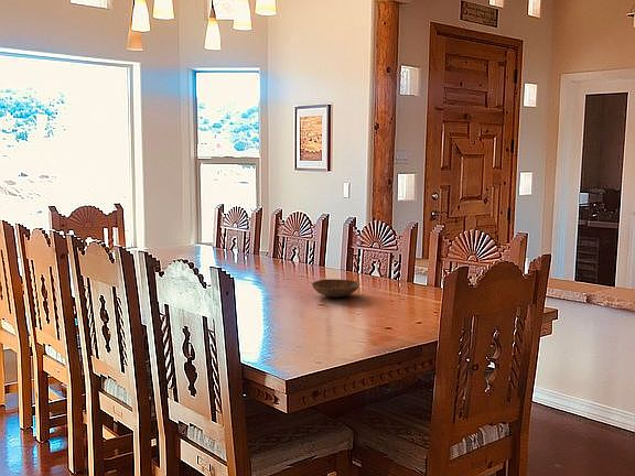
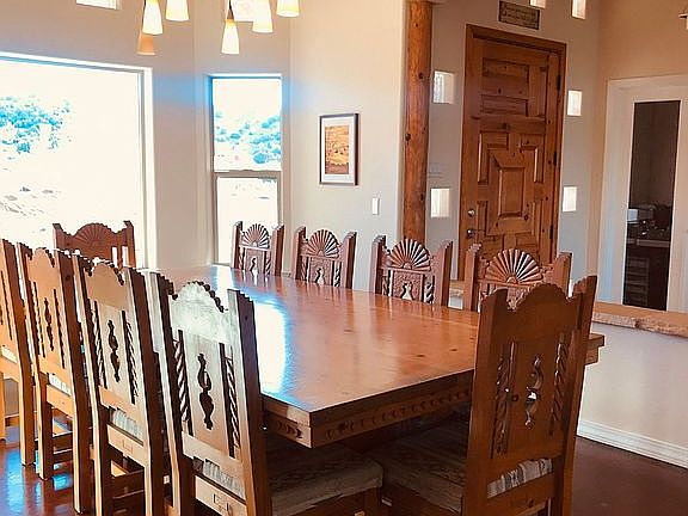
- bowl [311,278,360,299]
